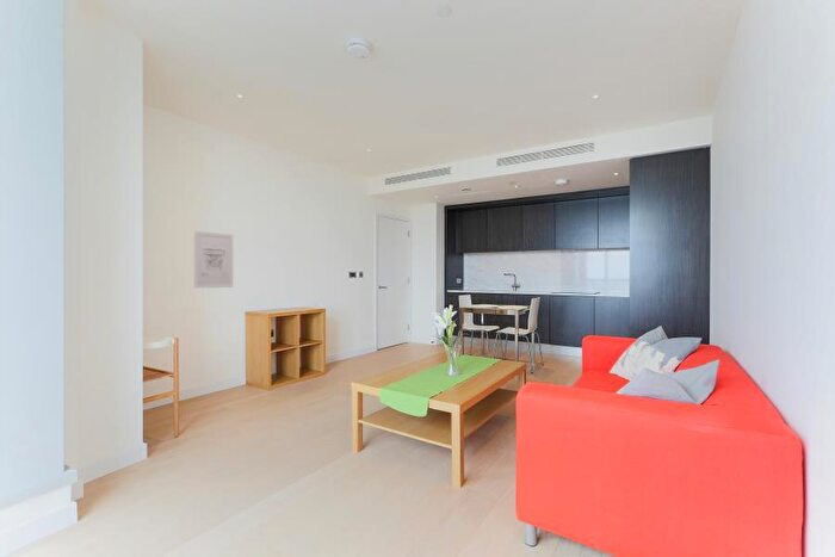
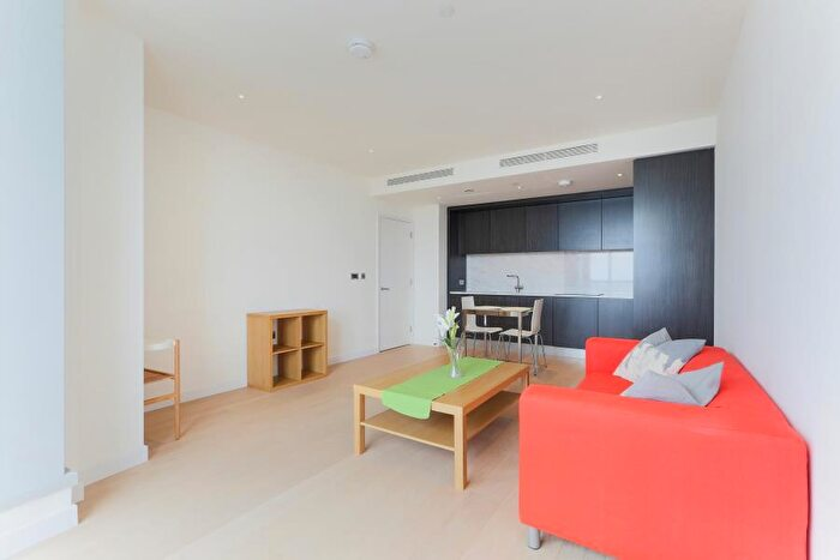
- wall art [193,230,234,289]
